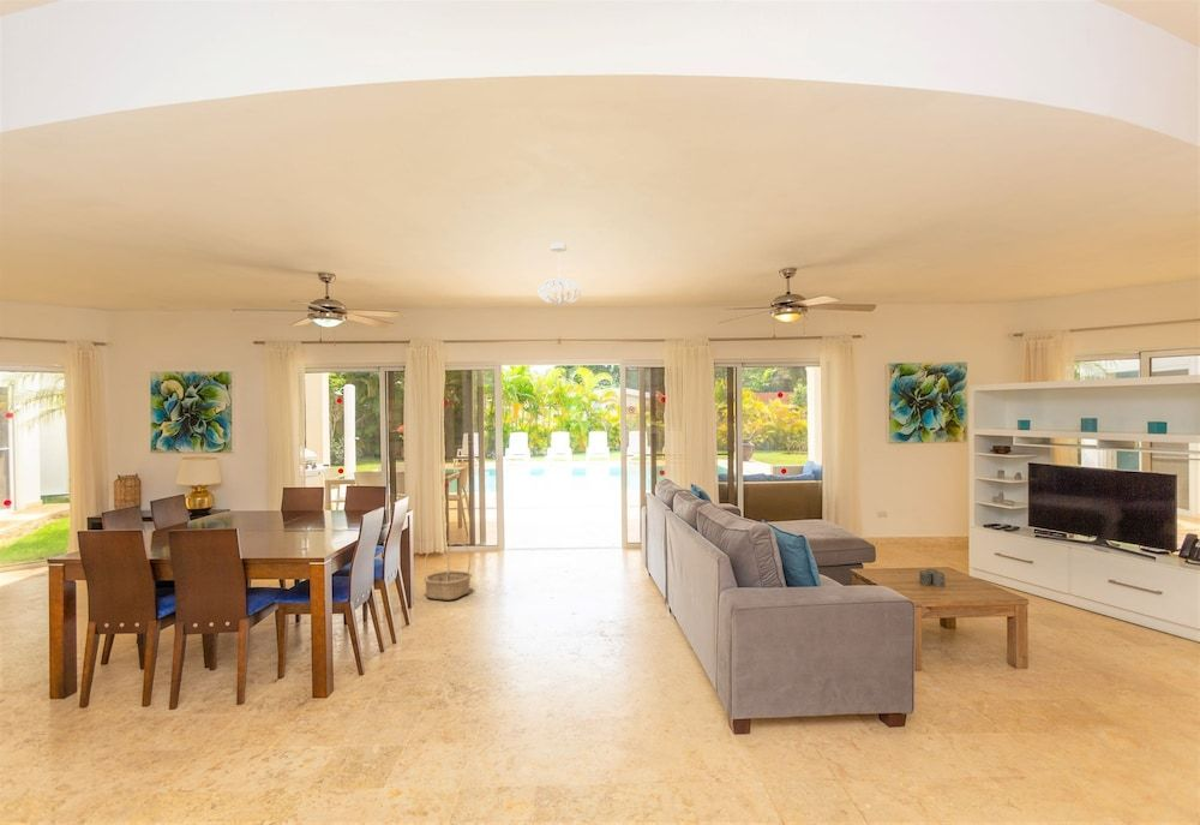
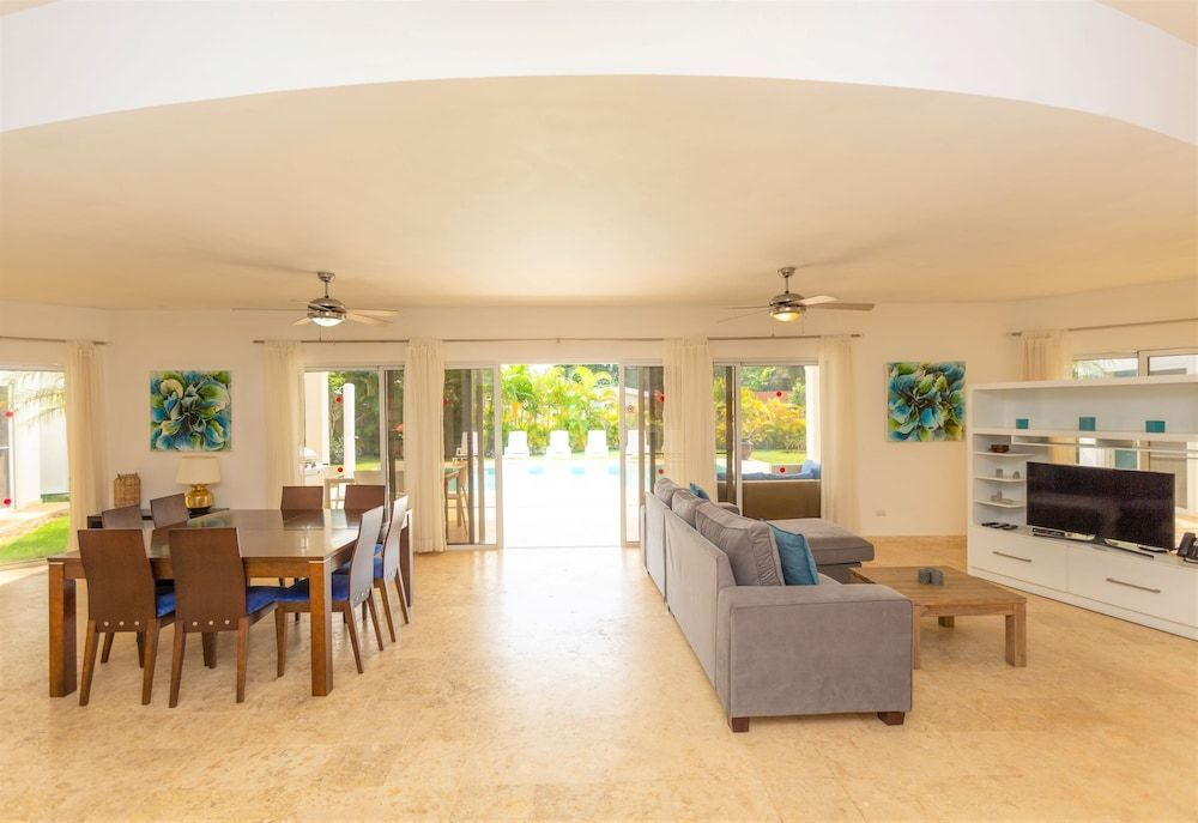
- pendant light [538,241,582,309]
- basket [422,542,473,600]
